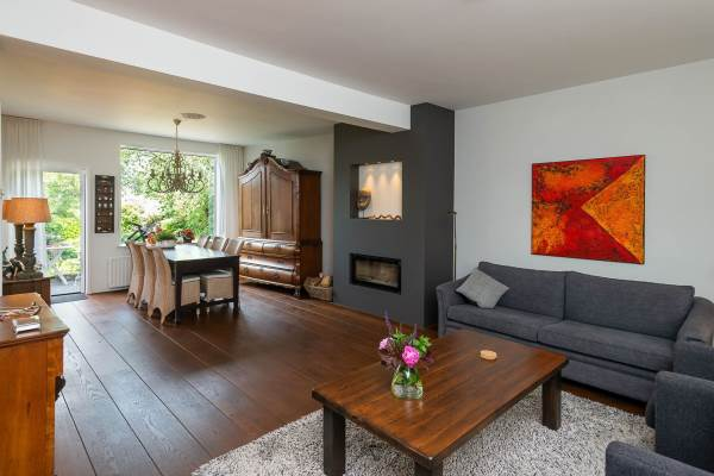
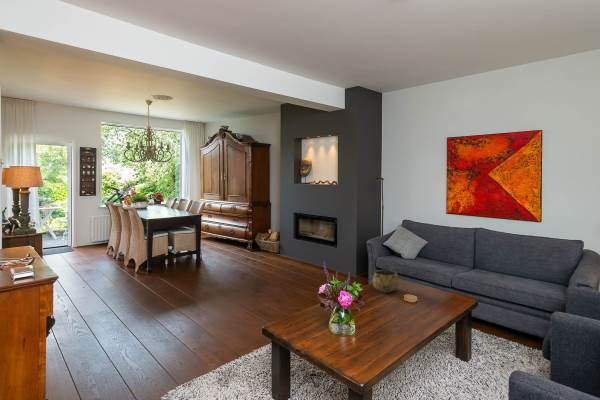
+ decorative bowl [372,269,399,293]
